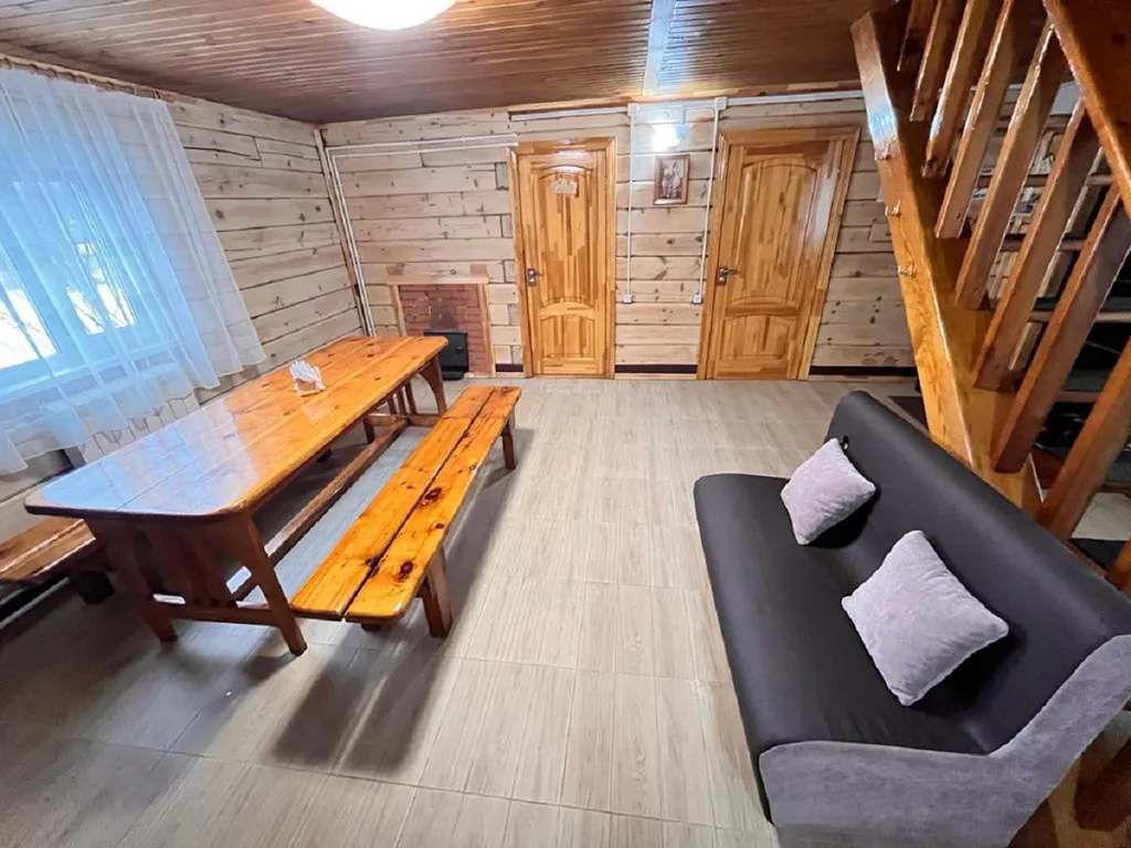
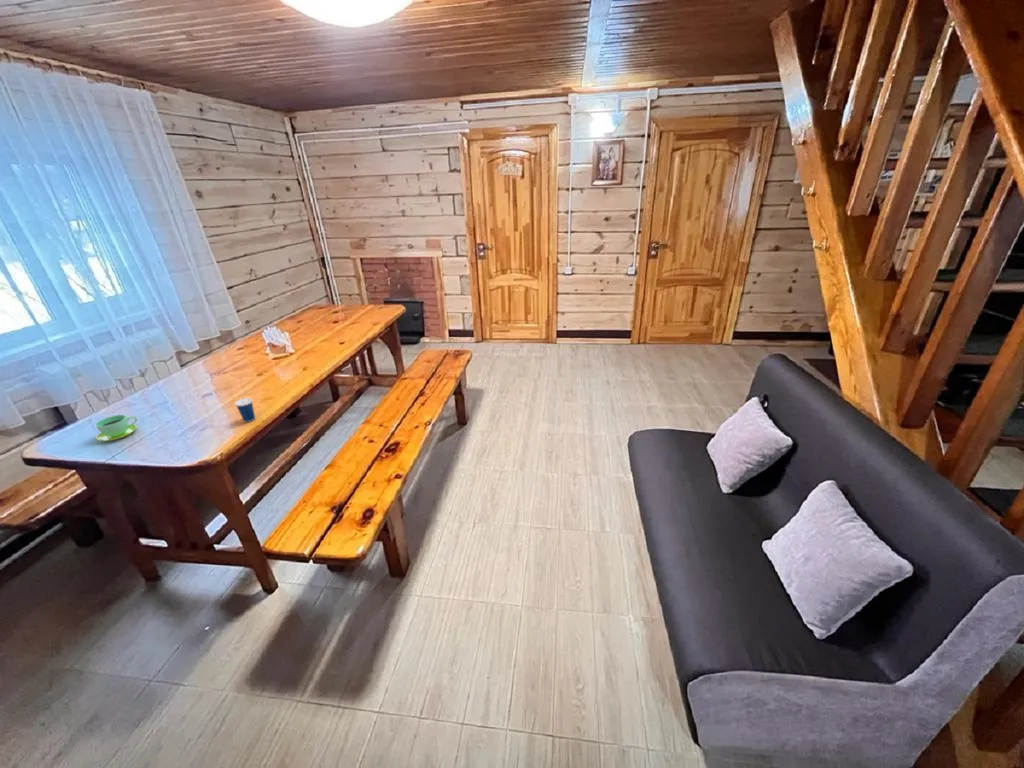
+ cup [234,389,256,423]
+ cup [94,414,138,442]
